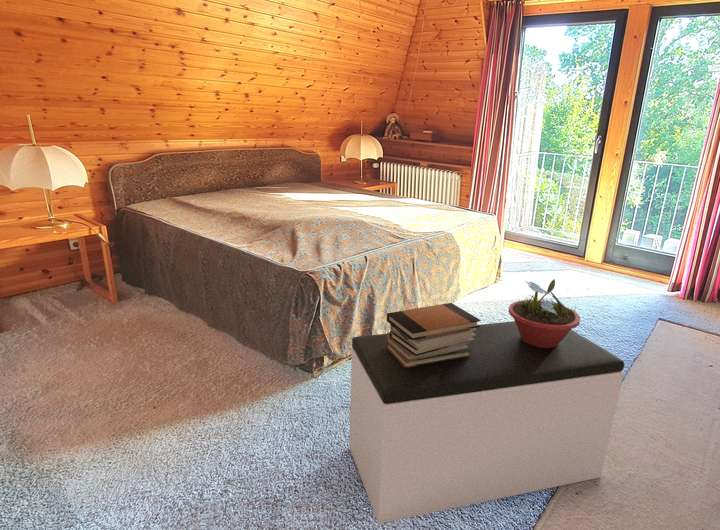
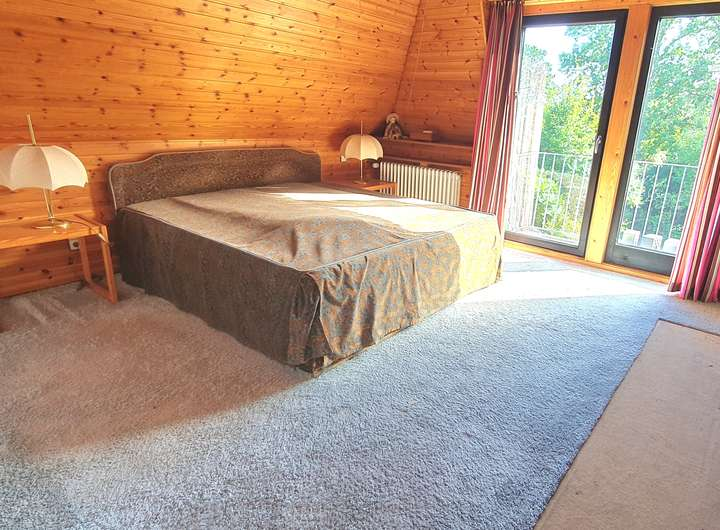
- bench [348,320,626,525]
- book stack [386,302,482,368]
- potted flower [508,278,581,348]
